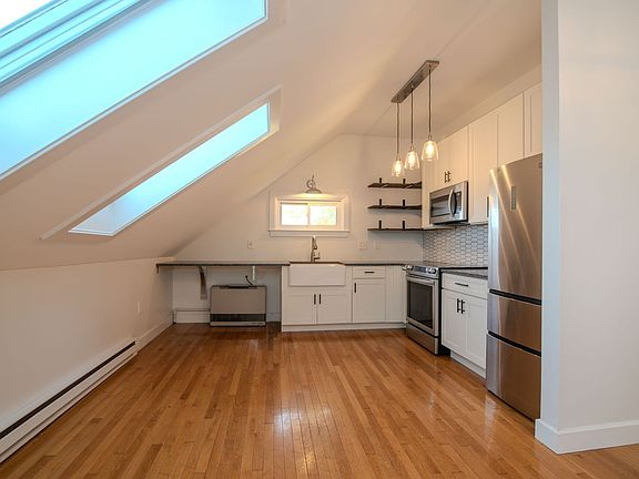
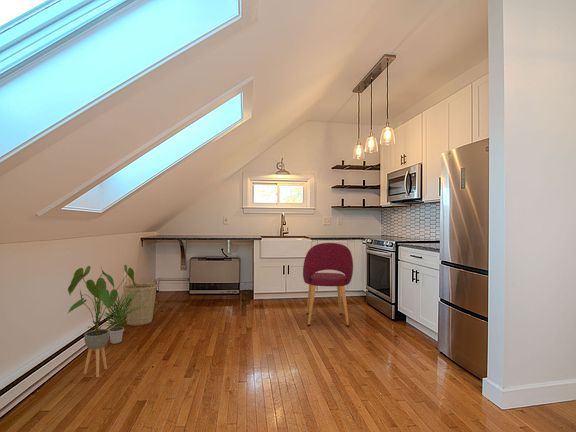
+ potted plant [89,288,142,345]
+ house plant [66,264,136,379]
+ basket [122,278,158,327]
+ dining chair [302,242,354,327]
